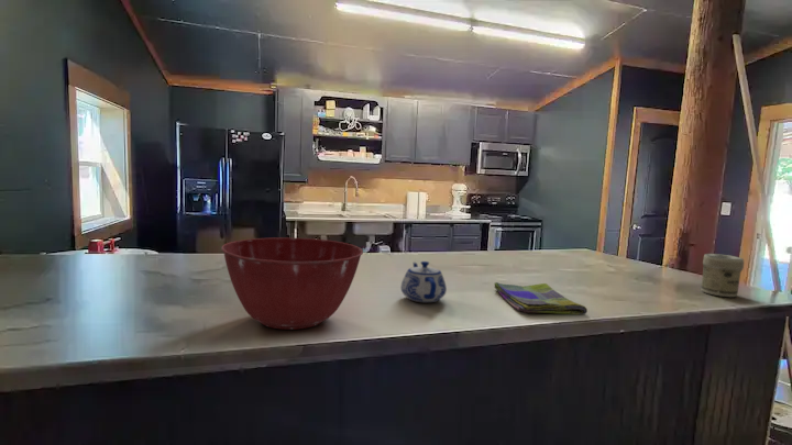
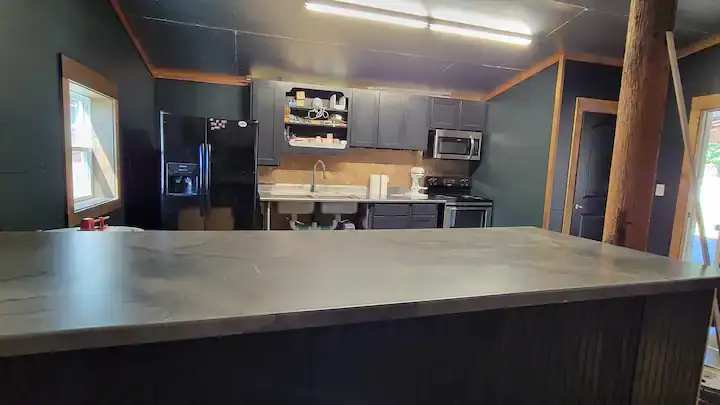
- teapot [400,260,448,303]
- dish towel [493,281,588,316]
- mixing bowl [220,236,364,331]
- jar [701,253,745,298]
